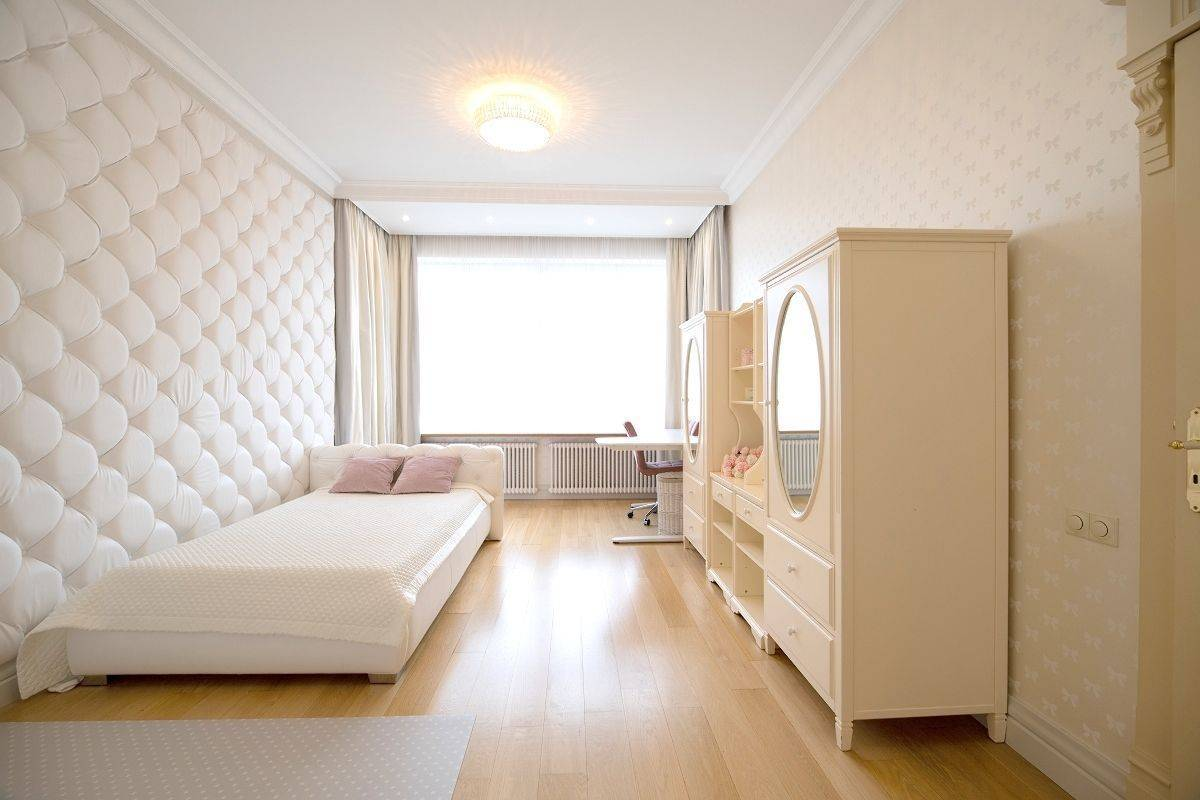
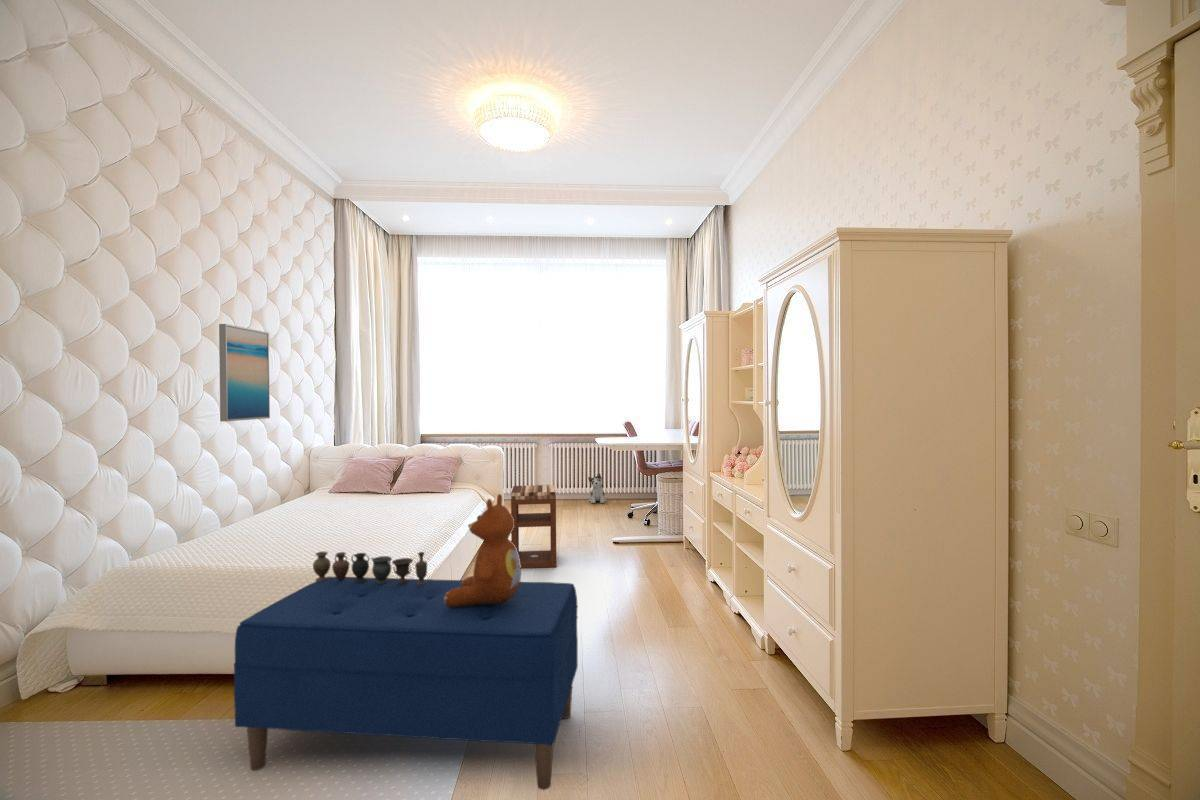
+ vase [312,551,428,585]
+ wall art [218,323,271,422]
+ plush toy [587,472,607,504]
+ bench [232,576,579,791]
+ teddy bear [444,493,522,607]
+ nightstand [510,484,557,569]
